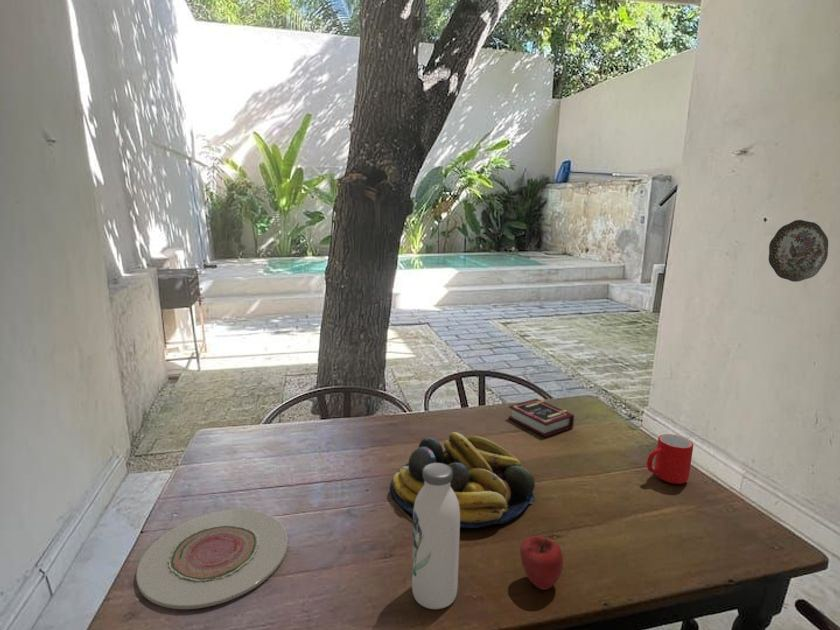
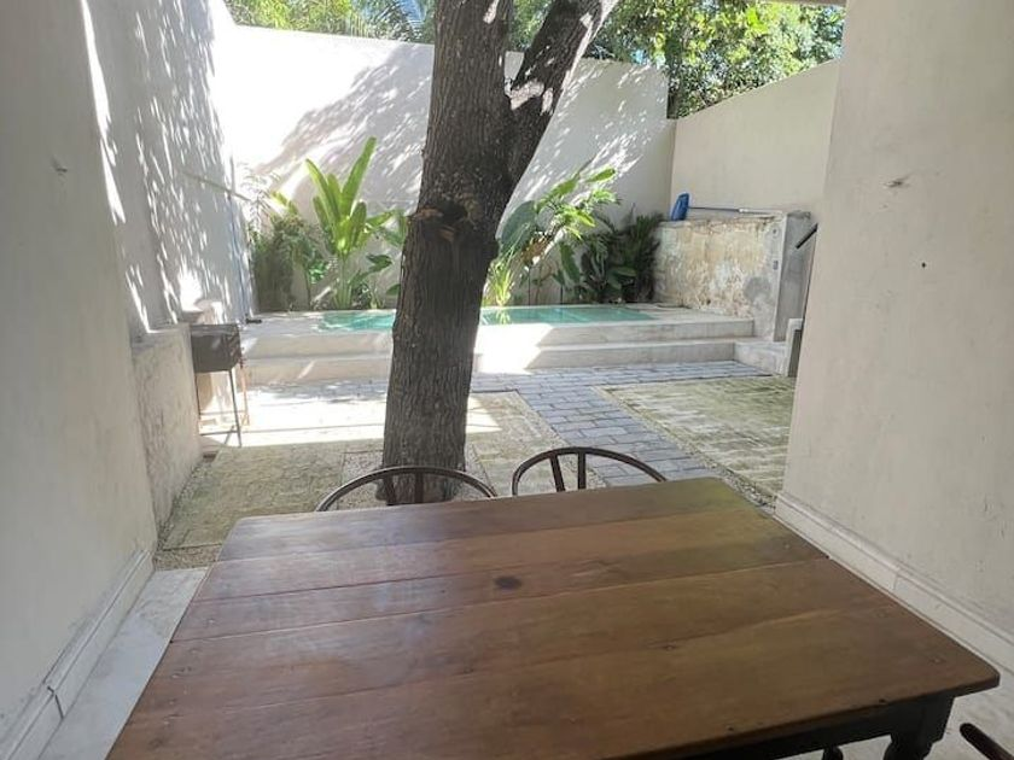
- fruit bowl [390,431,537,529]
- decorative plate [768,219,829,283]
- cup [646,433,694,485]
- plate [135,509,289,610]
- water bottle [411,463,461,610]
- book [507,398,575,438]
- apple [519,535,564,591]
